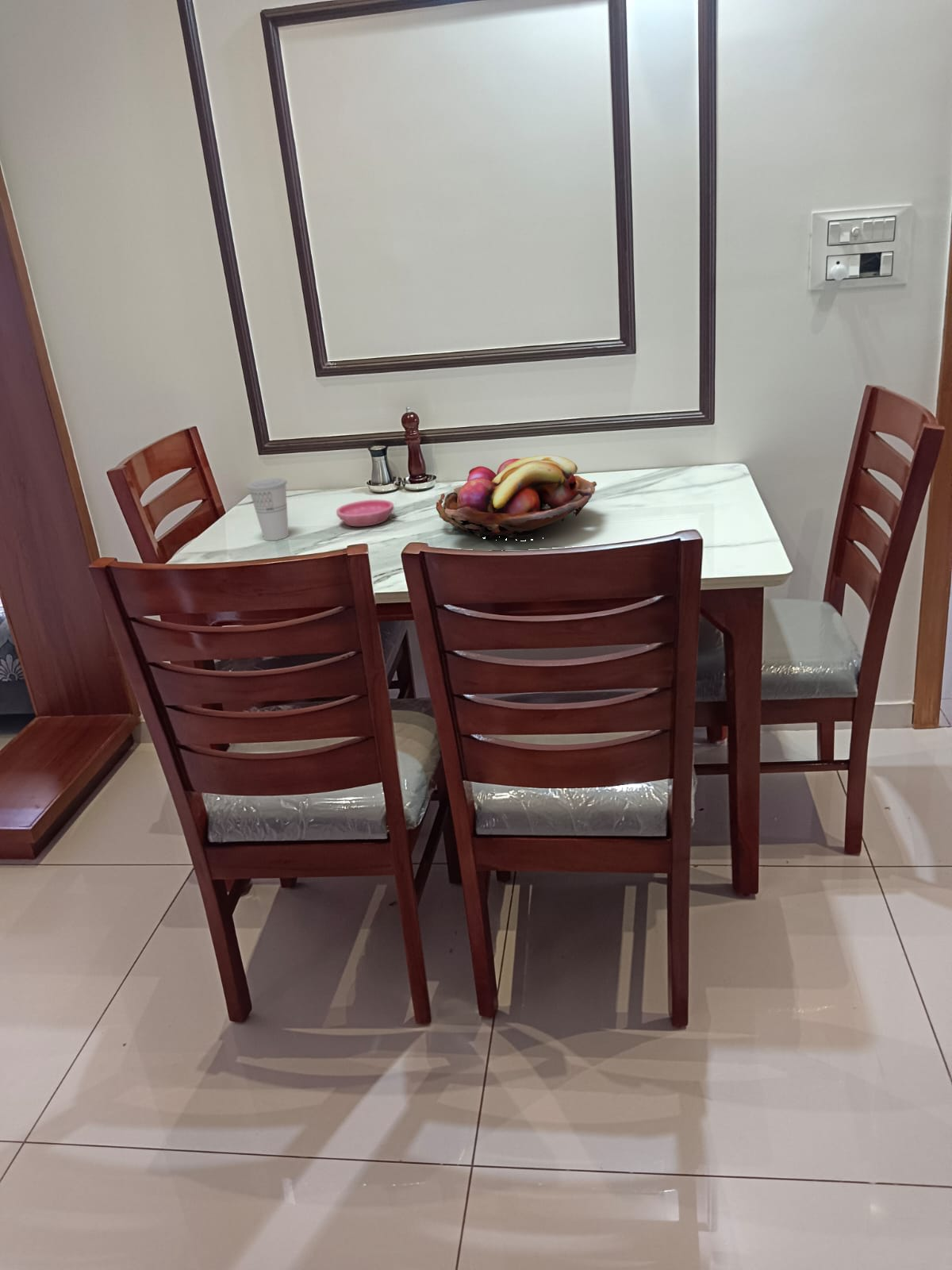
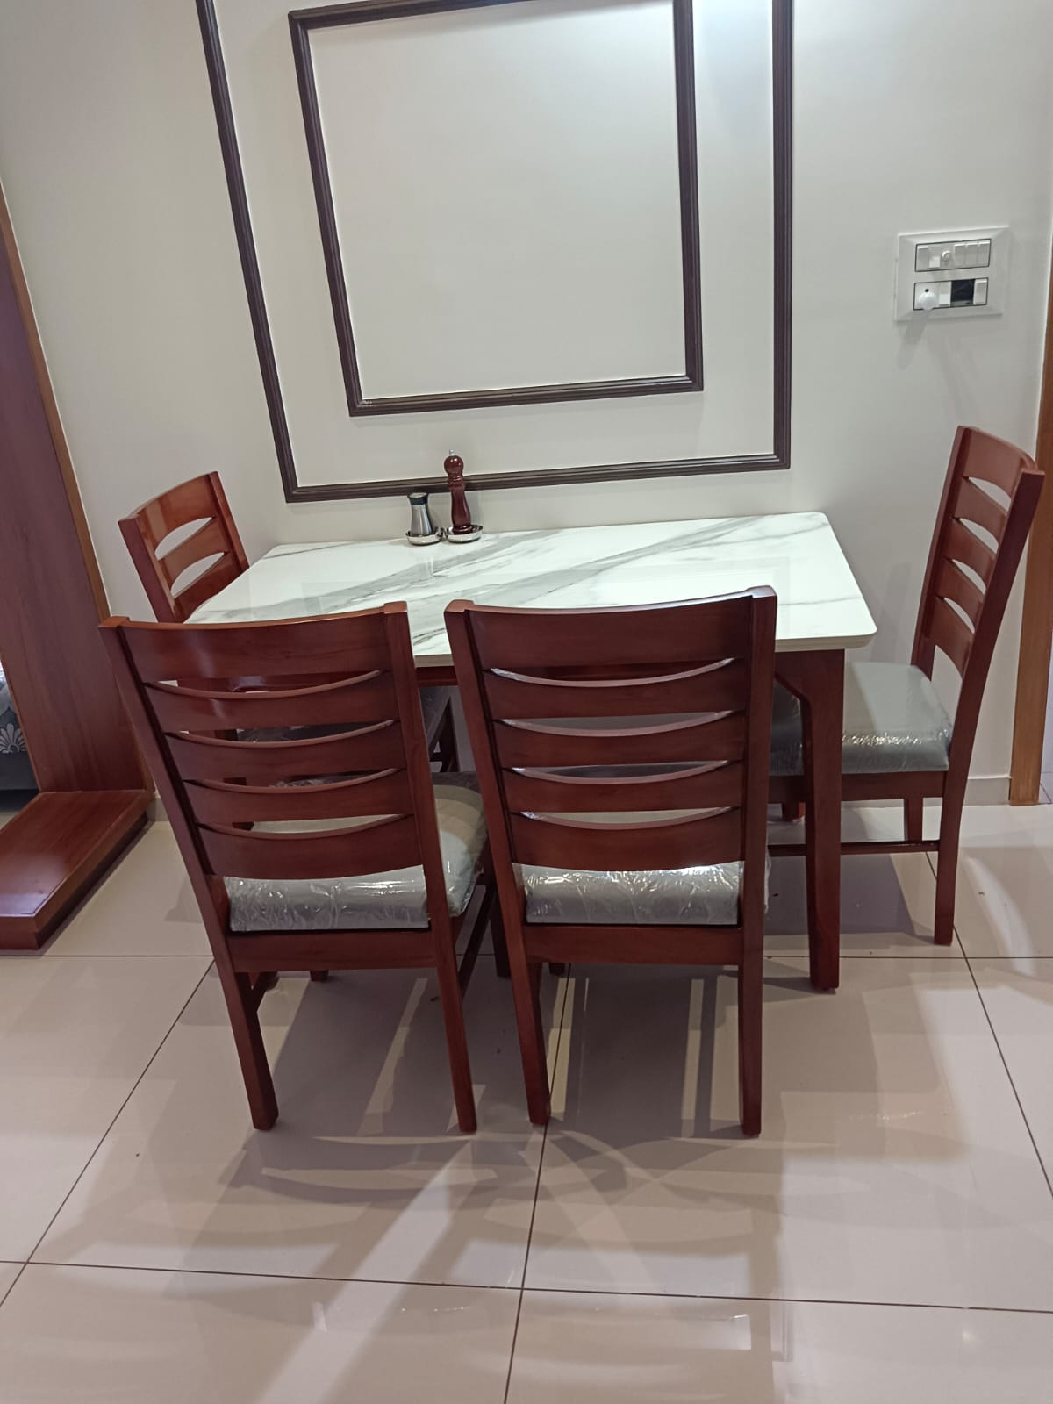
- cup [246,478,290,541]
- saucer [336,498,395,527]
- fruit basket [436,454,597,541]
